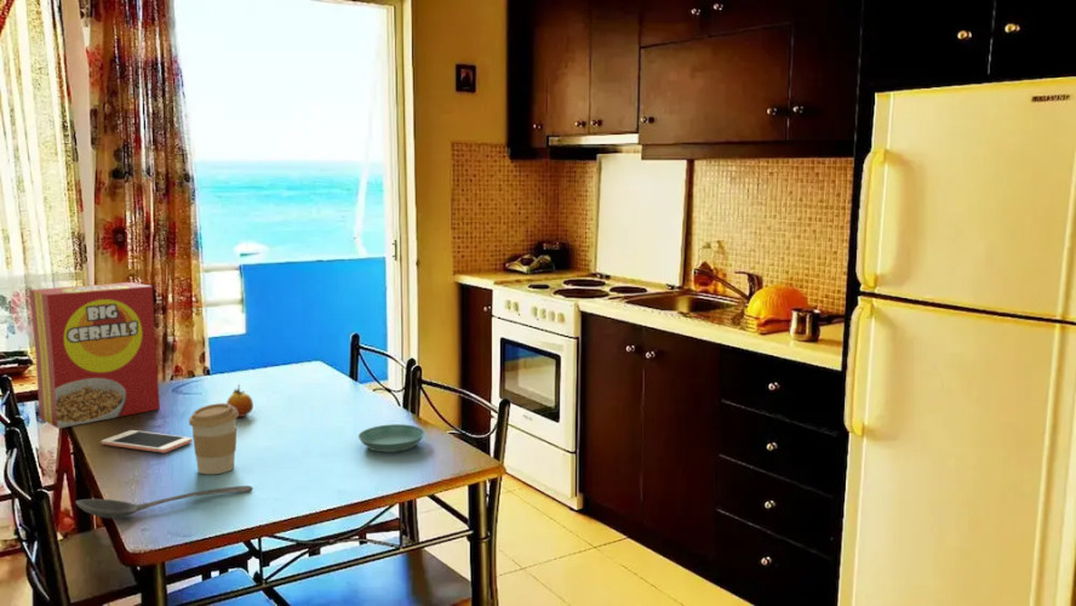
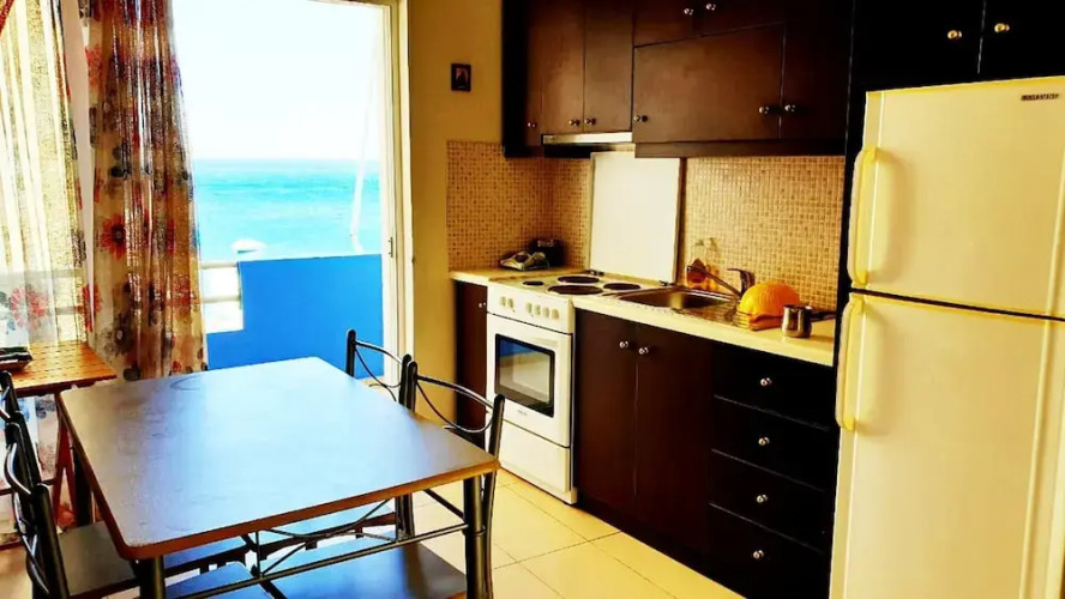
- stirrer [75,485,253,520]
- fruit [225,383,254,418]
- coffee cup [188,402,239,475]
- cereal box [28,281,161,429]
- saucer [357,423,425,453]
- cell phone [101,429,194,454]
